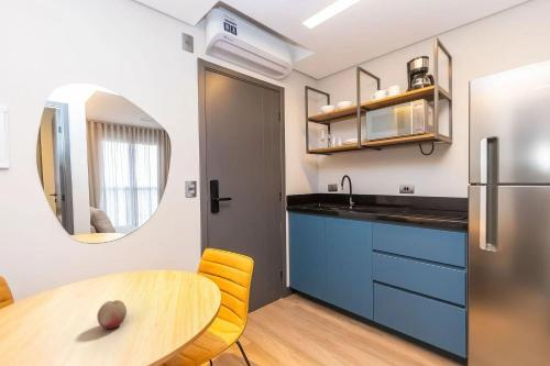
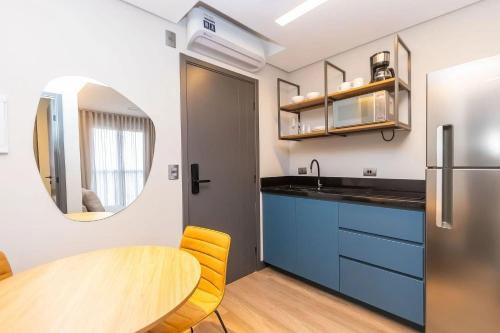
- fruit [96,299,128,330]
